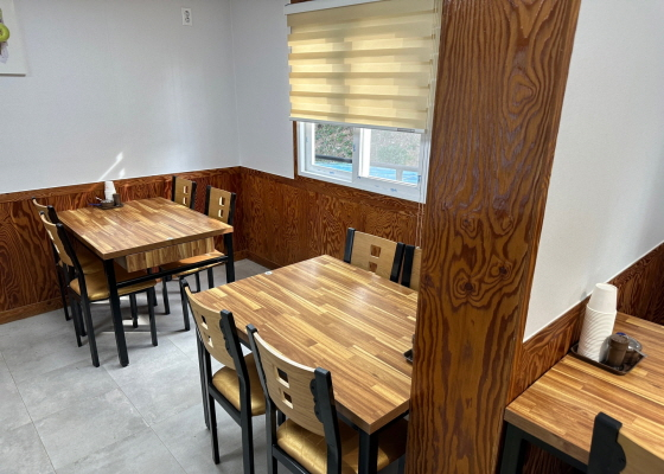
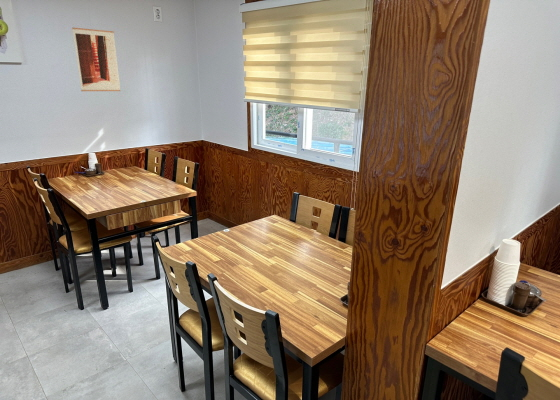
+ wall art [71,27,121,92]
